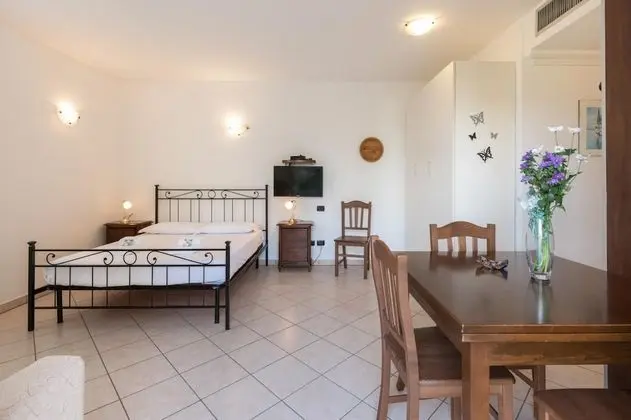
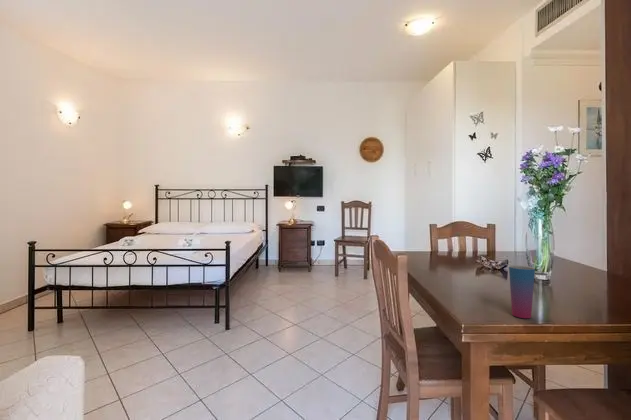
+ cup [508,265,536,319]
